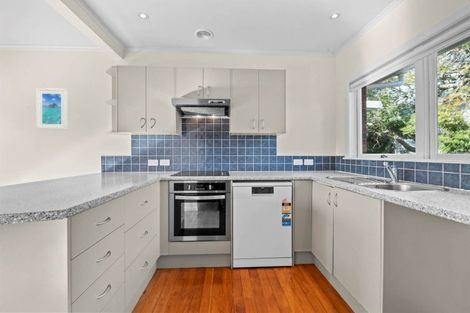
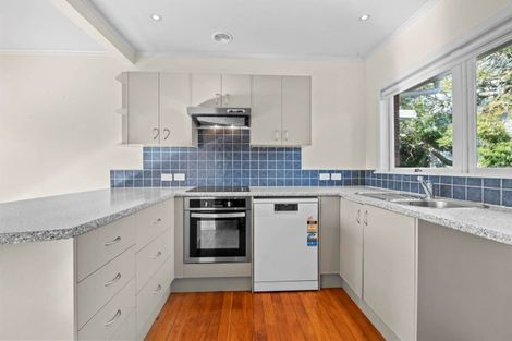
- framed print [36,87,68,130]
